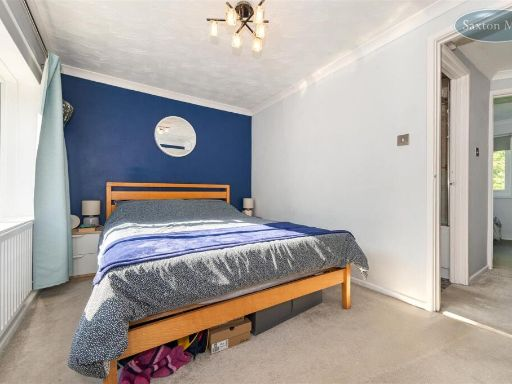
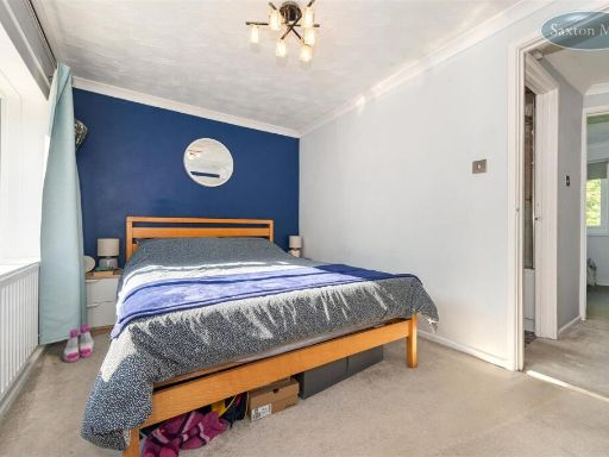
+ boots [62,324,95,364]
